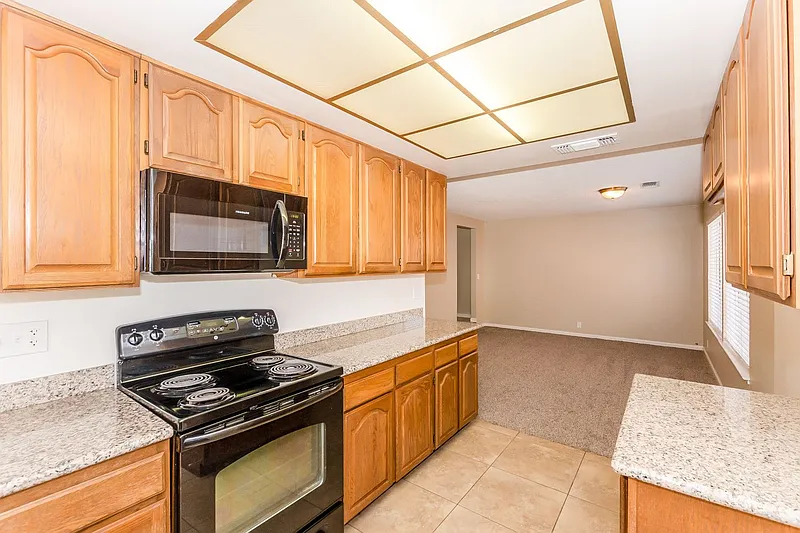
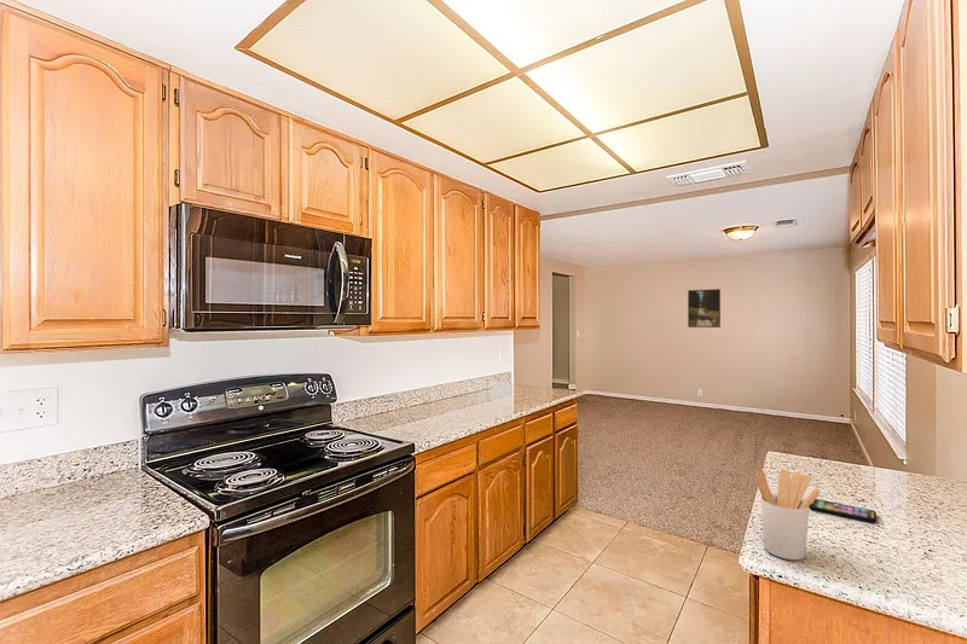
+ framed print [687,288,722,329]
+ smartphone [809,498,878,523]
+ utensil holder [754,468,821,561]
